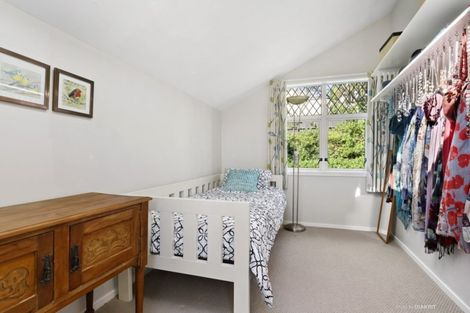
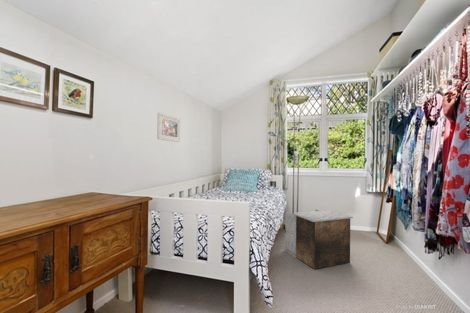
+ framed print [156,111,181,143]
+ nightstand [284,209,354,270]
